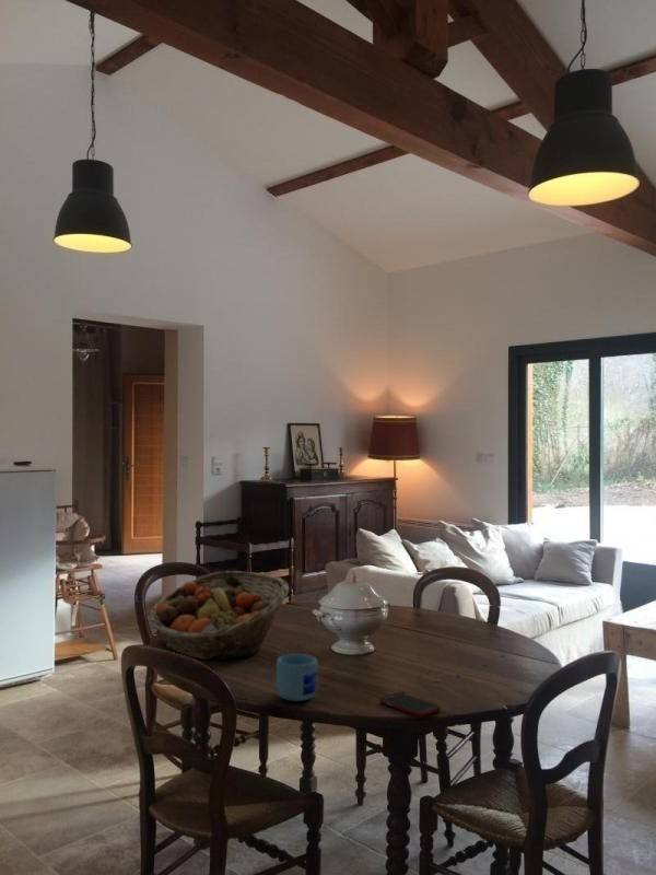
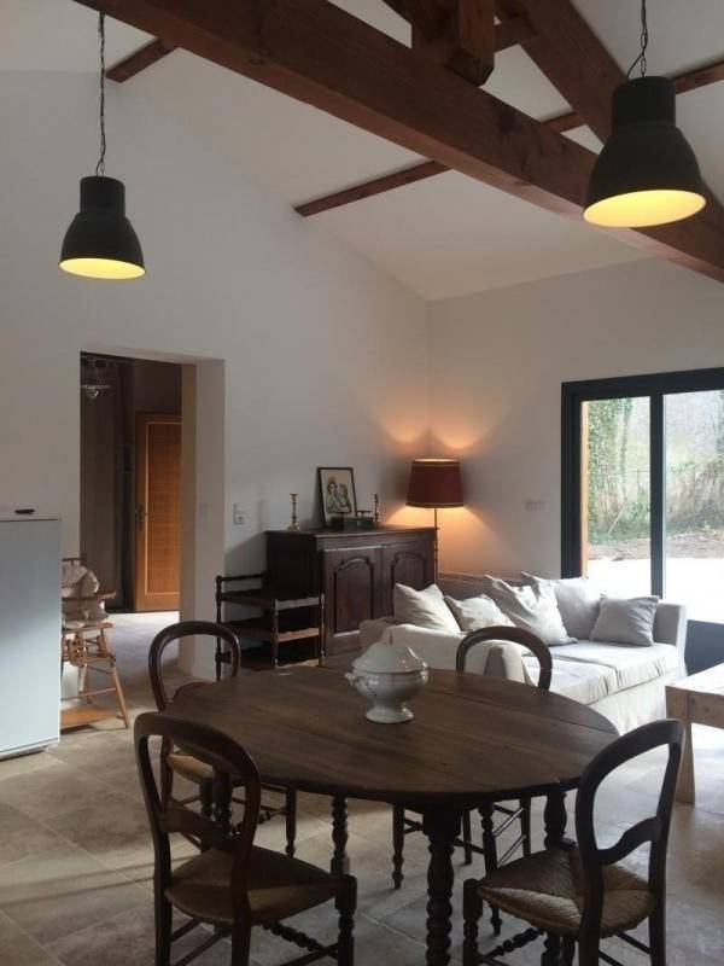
- fruit basket [148,570,290,661]
- cell phone [378,691,442,718]
- mug [276,653,318,702]
